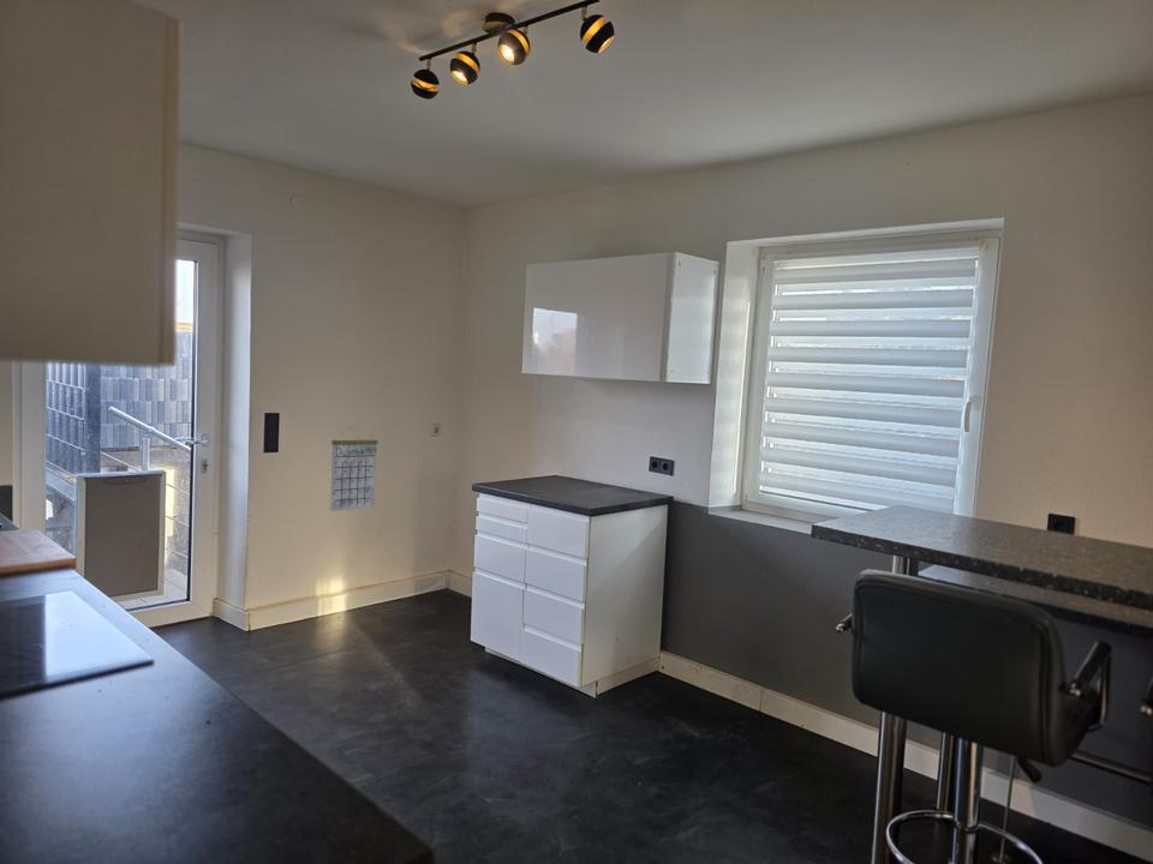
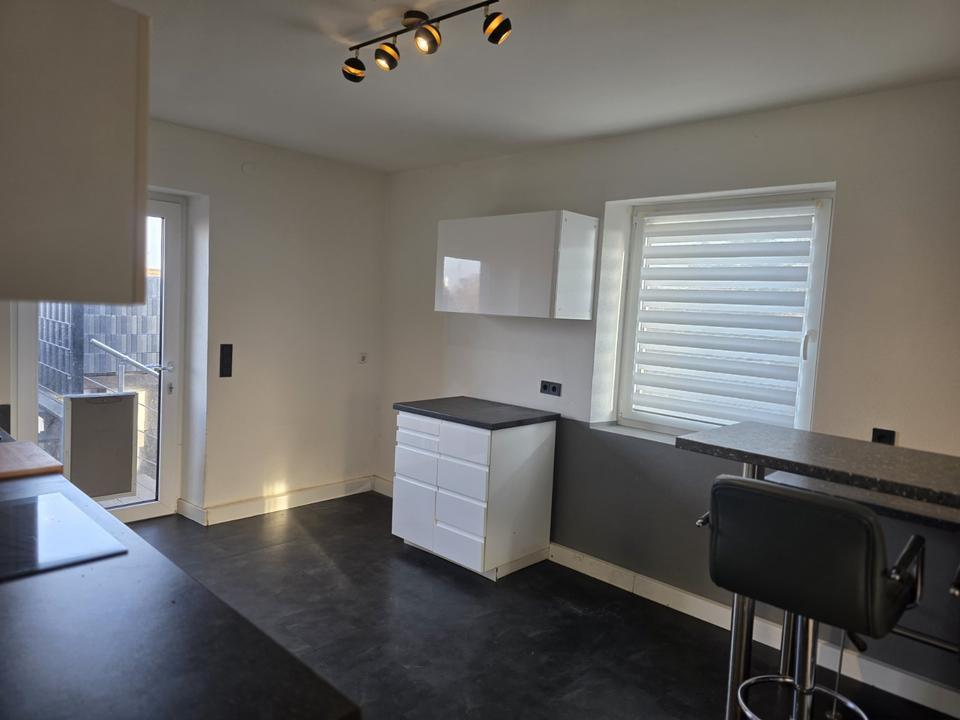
- calendar [329,424,380,512]
